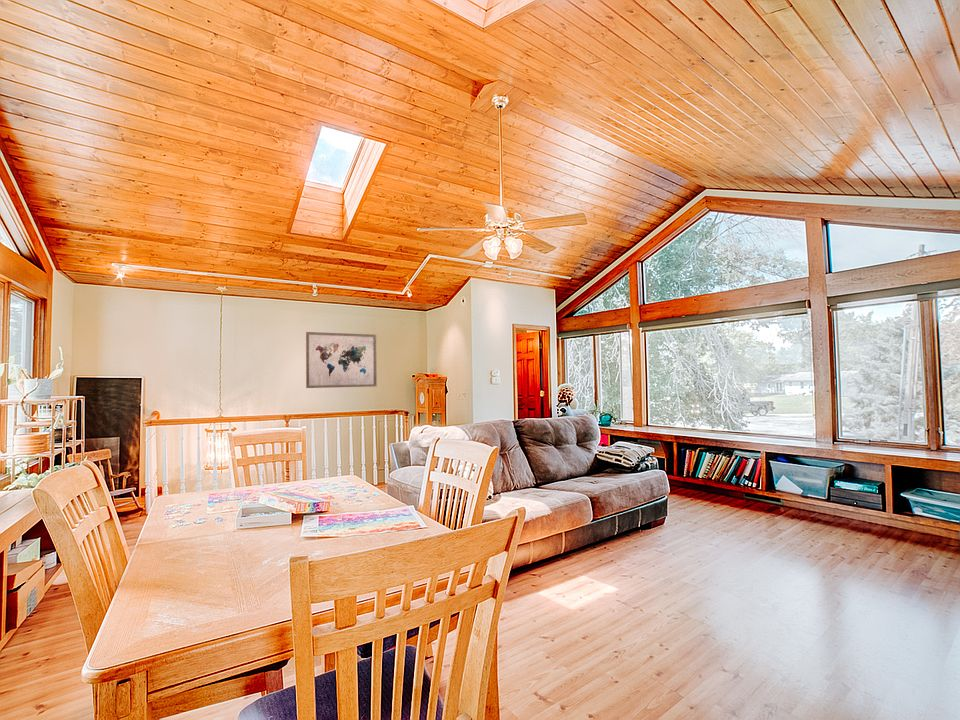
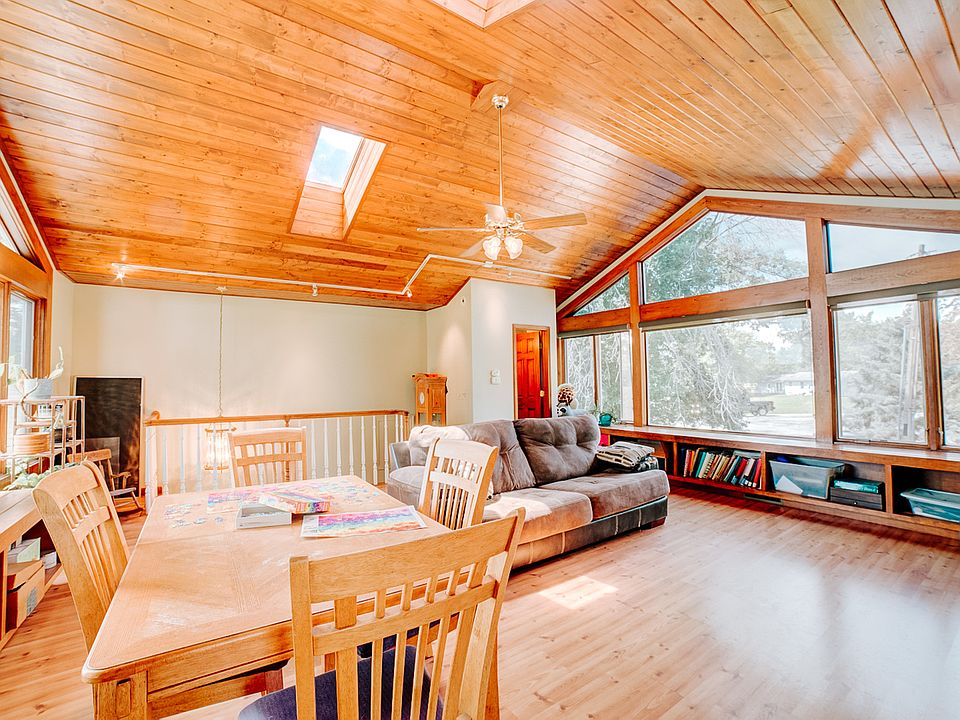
- wall art [305,331,378,389]
